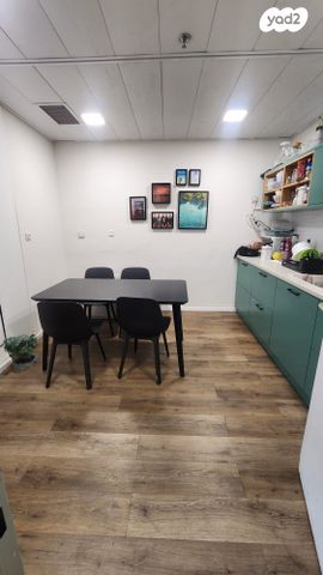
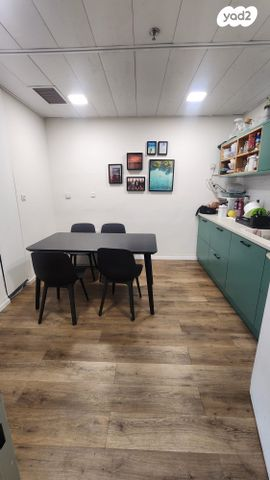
- potted plant [0,333,42,371]
